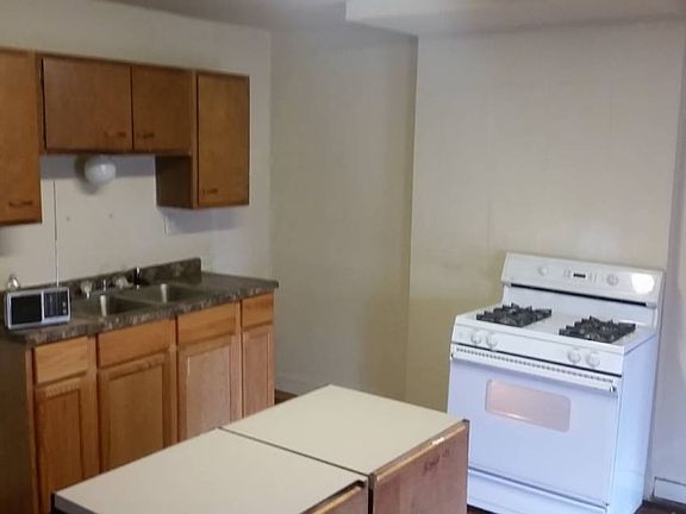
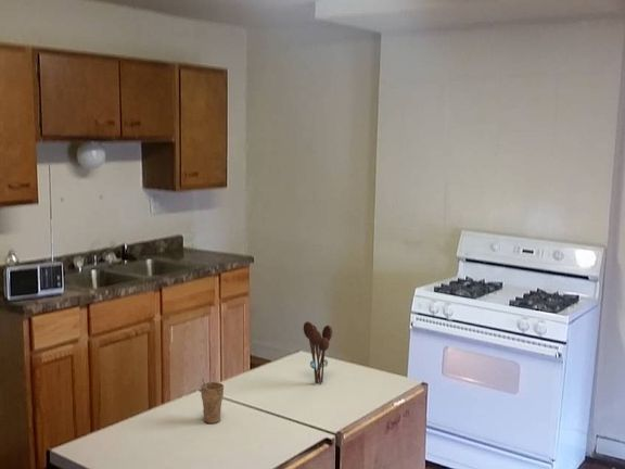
+ cup [200,378,225,424]
+ utensil holder [303,320,333,385]
